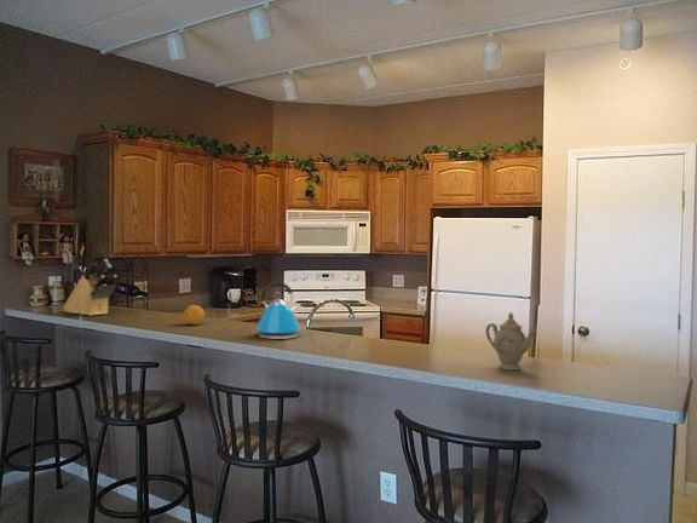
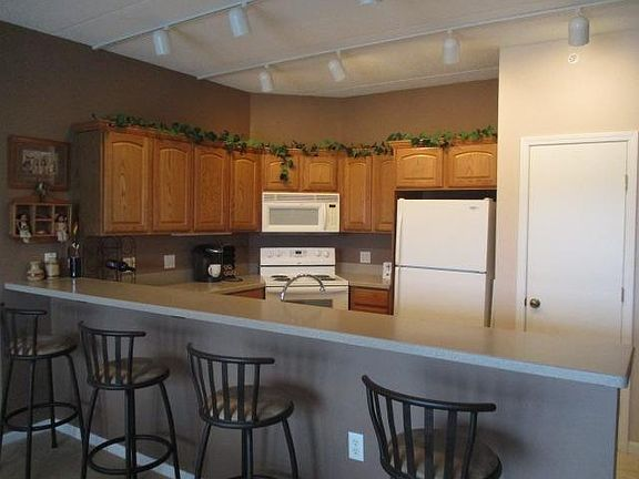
- knife block [62,258,119,317]
- fruit [183,304,206,326]
- chinaware [484,311,538,372]
- kettle [252,280,303,340]
